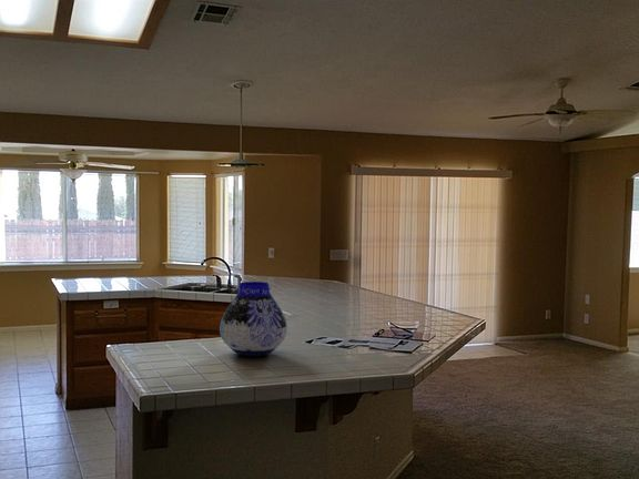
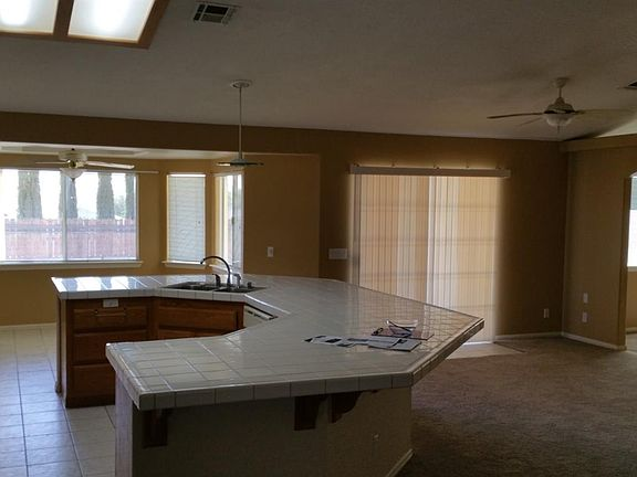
- vase [219,281,288,357]
